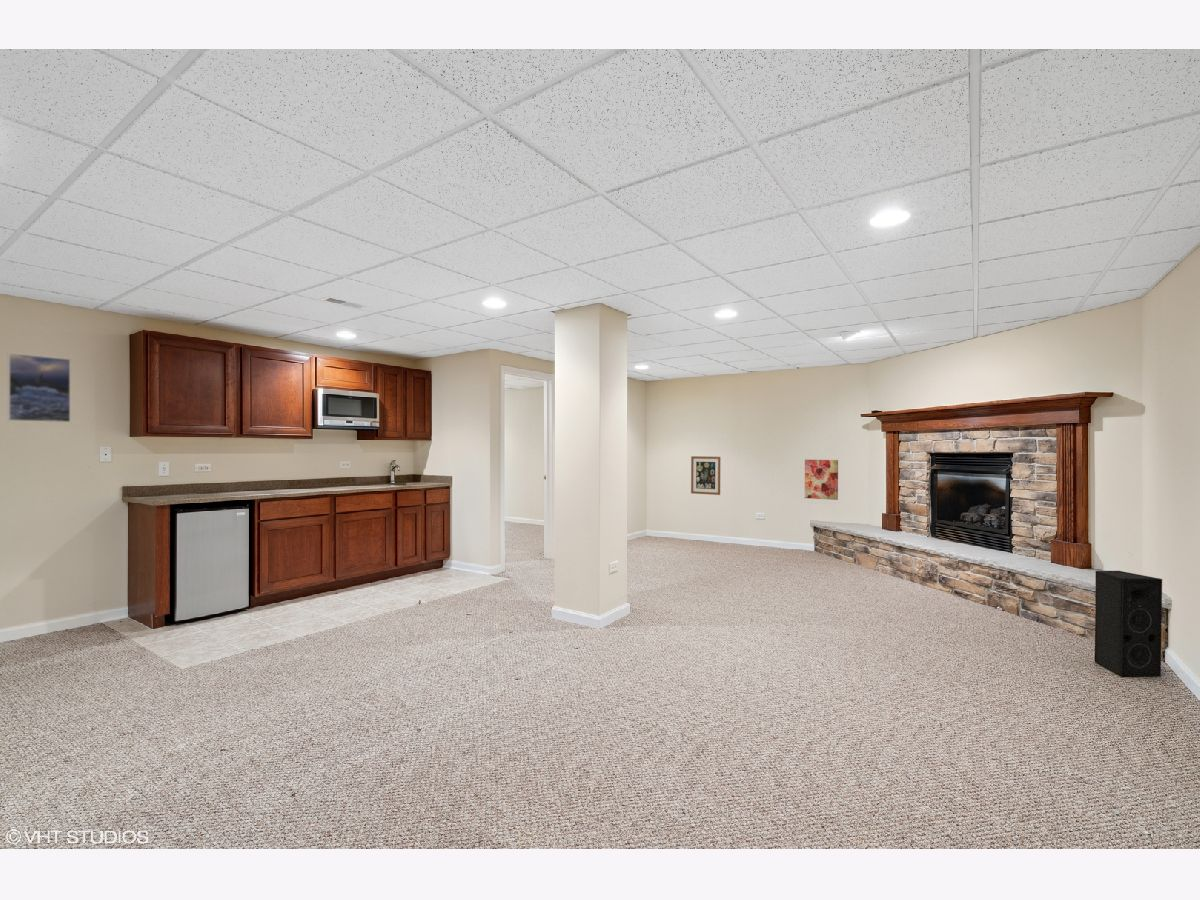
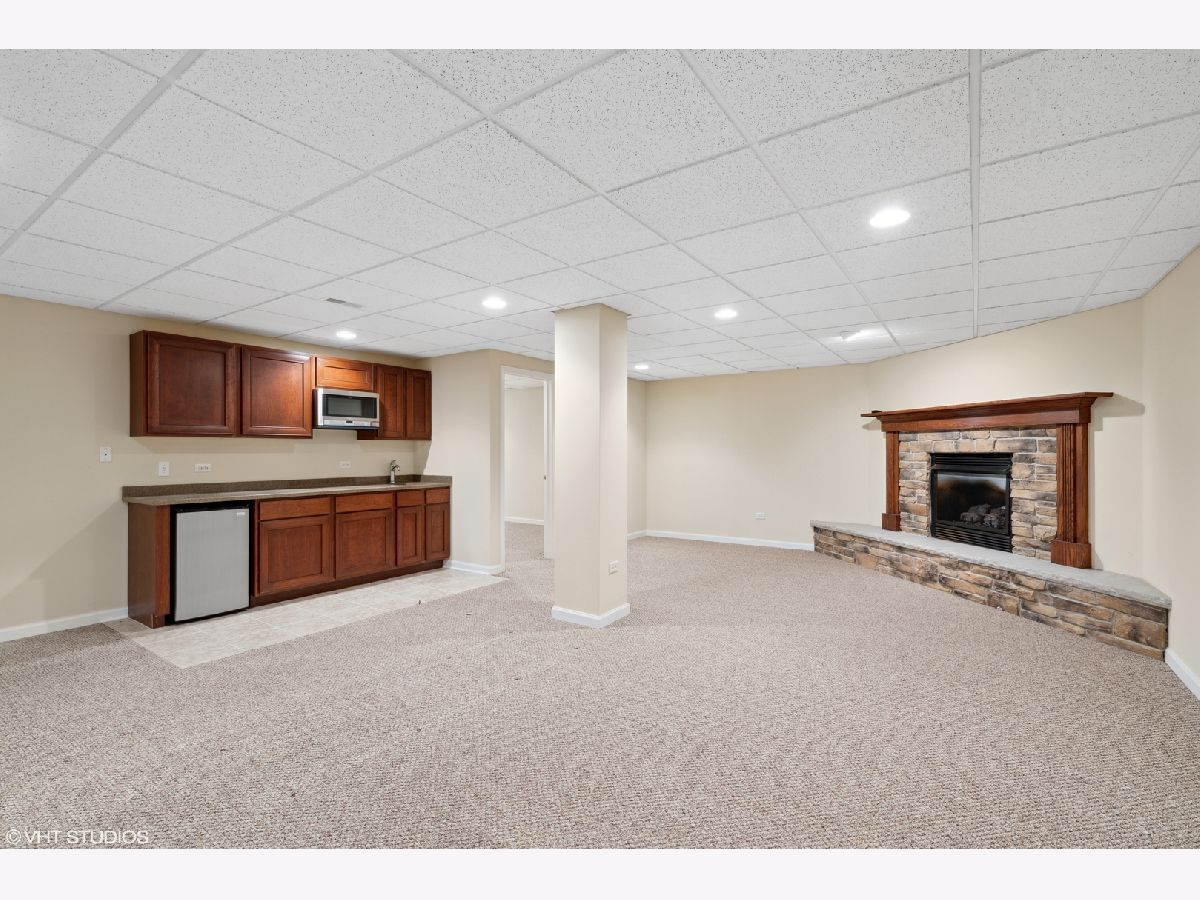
- wall art [690,455,721,496]
- wall art [804,459,839,501]
- speaker [1094,570,1163,678]
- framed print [7,352,71,423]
